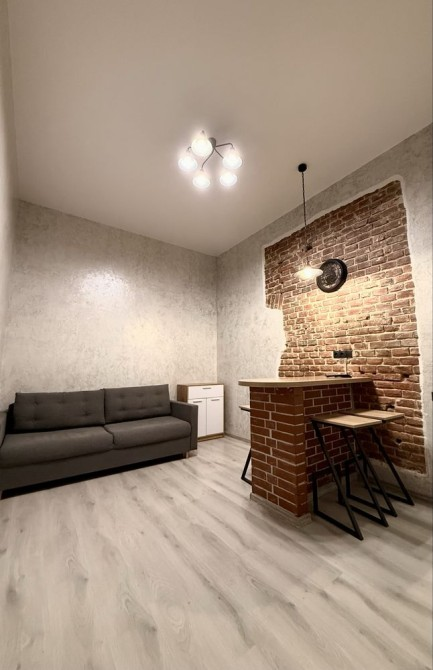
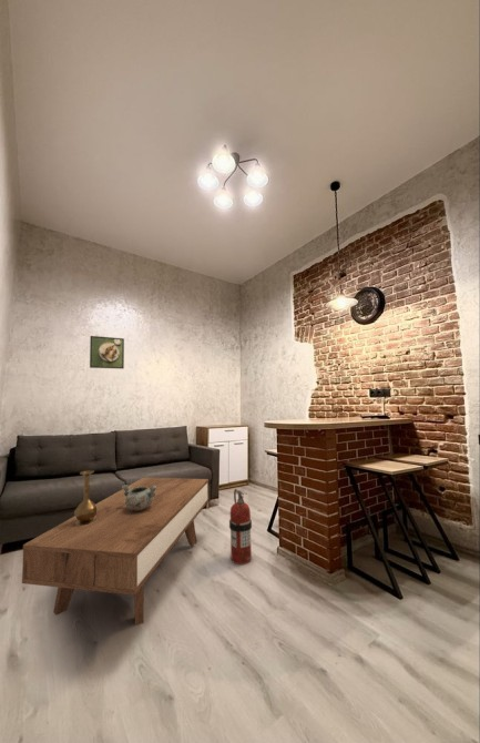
+ decorative bowl [121,484,157,511]
+ vase [73,469,96,526]
+ fire extinguisher [228,488,253,566]
+ coffee table [21,476,210,627]
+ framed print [89,335,125,369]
